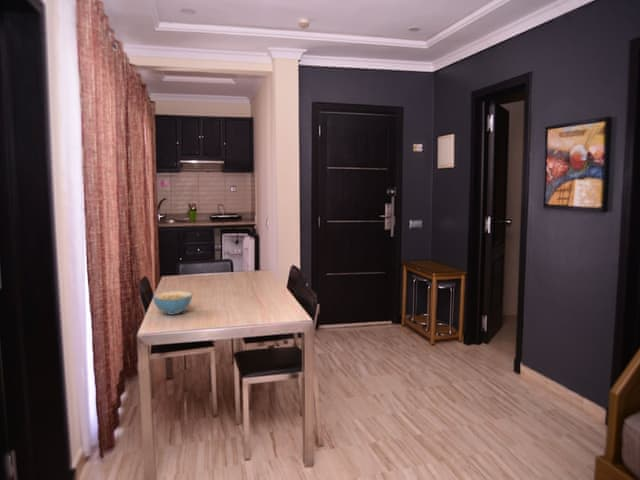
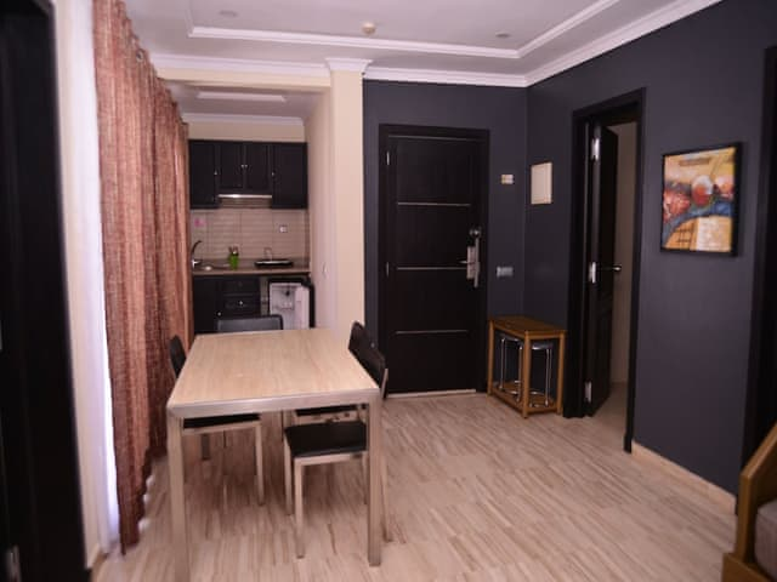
- cereal bowl [152,290,193,316]
